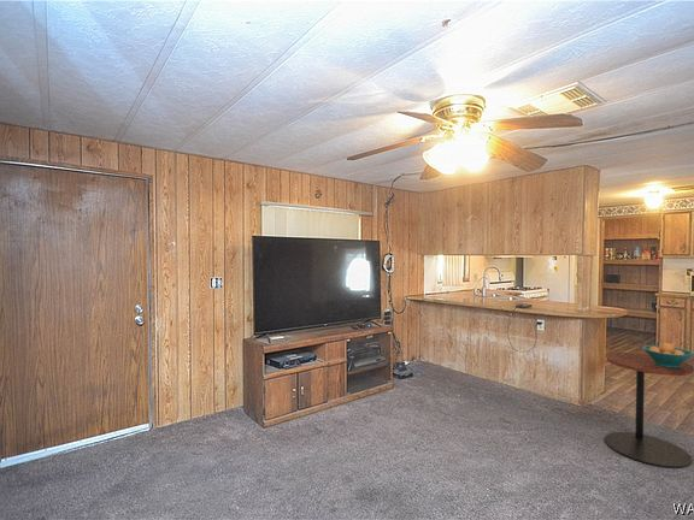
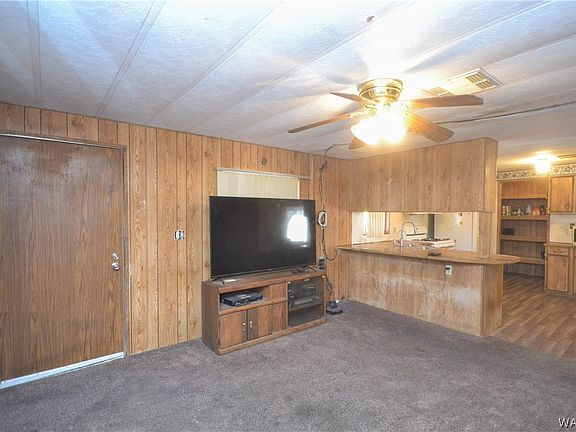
- side table [605,351,694,469]
- fruit bowl [641,342,694,368]
